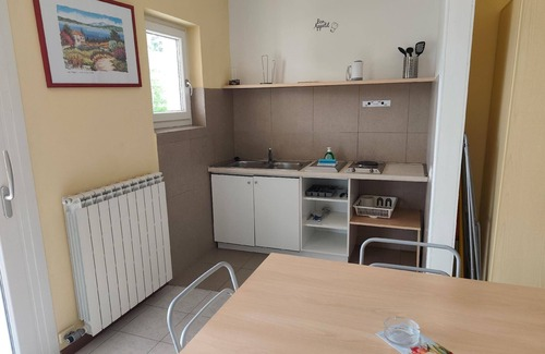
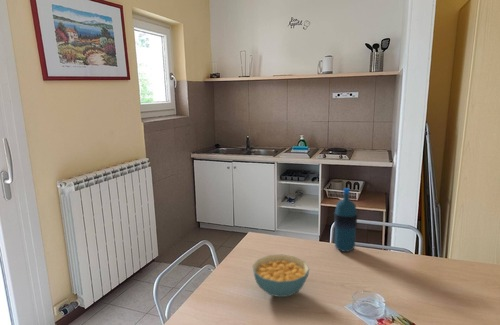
+ cereal bowl [251,254,310,298]
+ water bottle [333,187,358,253]
